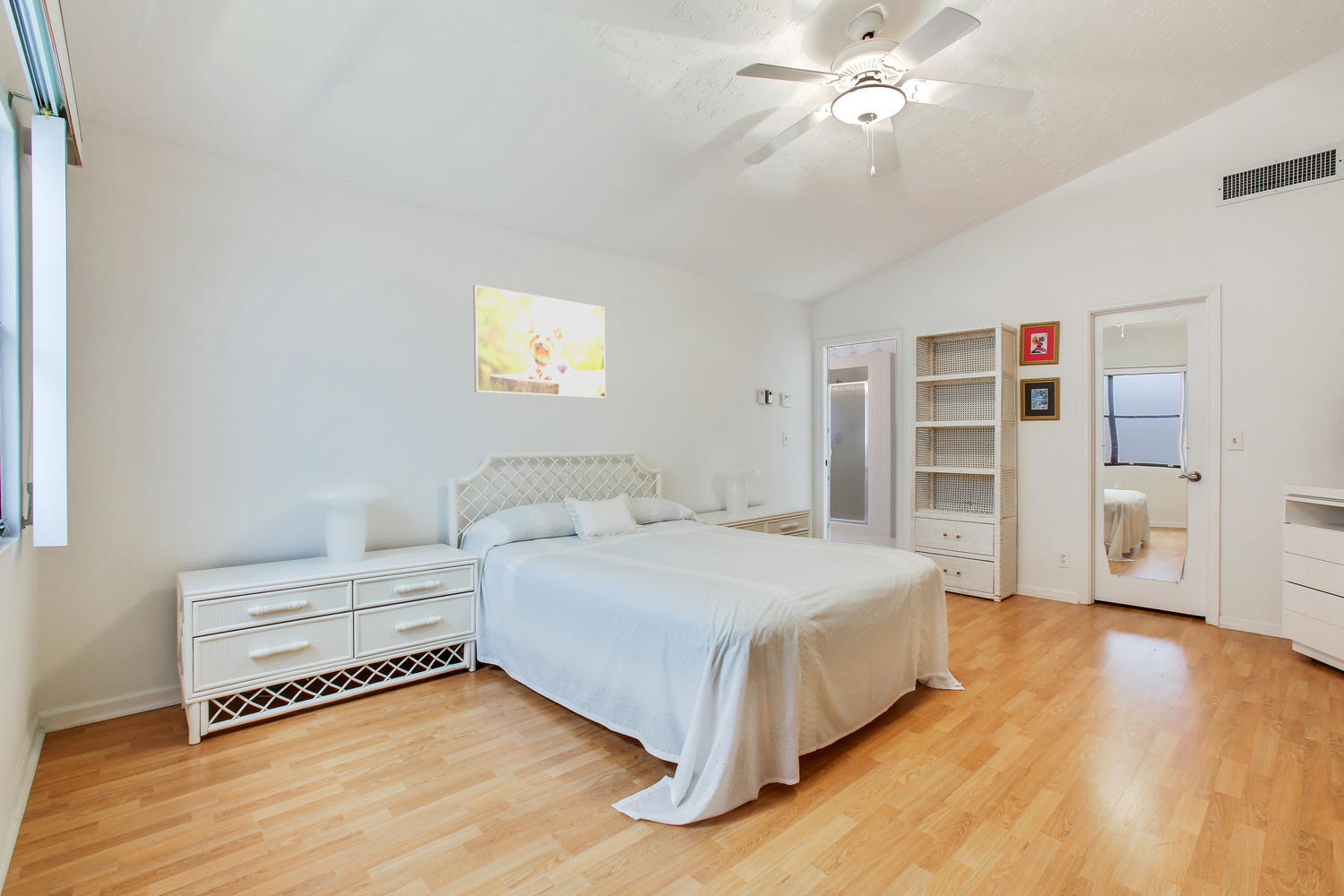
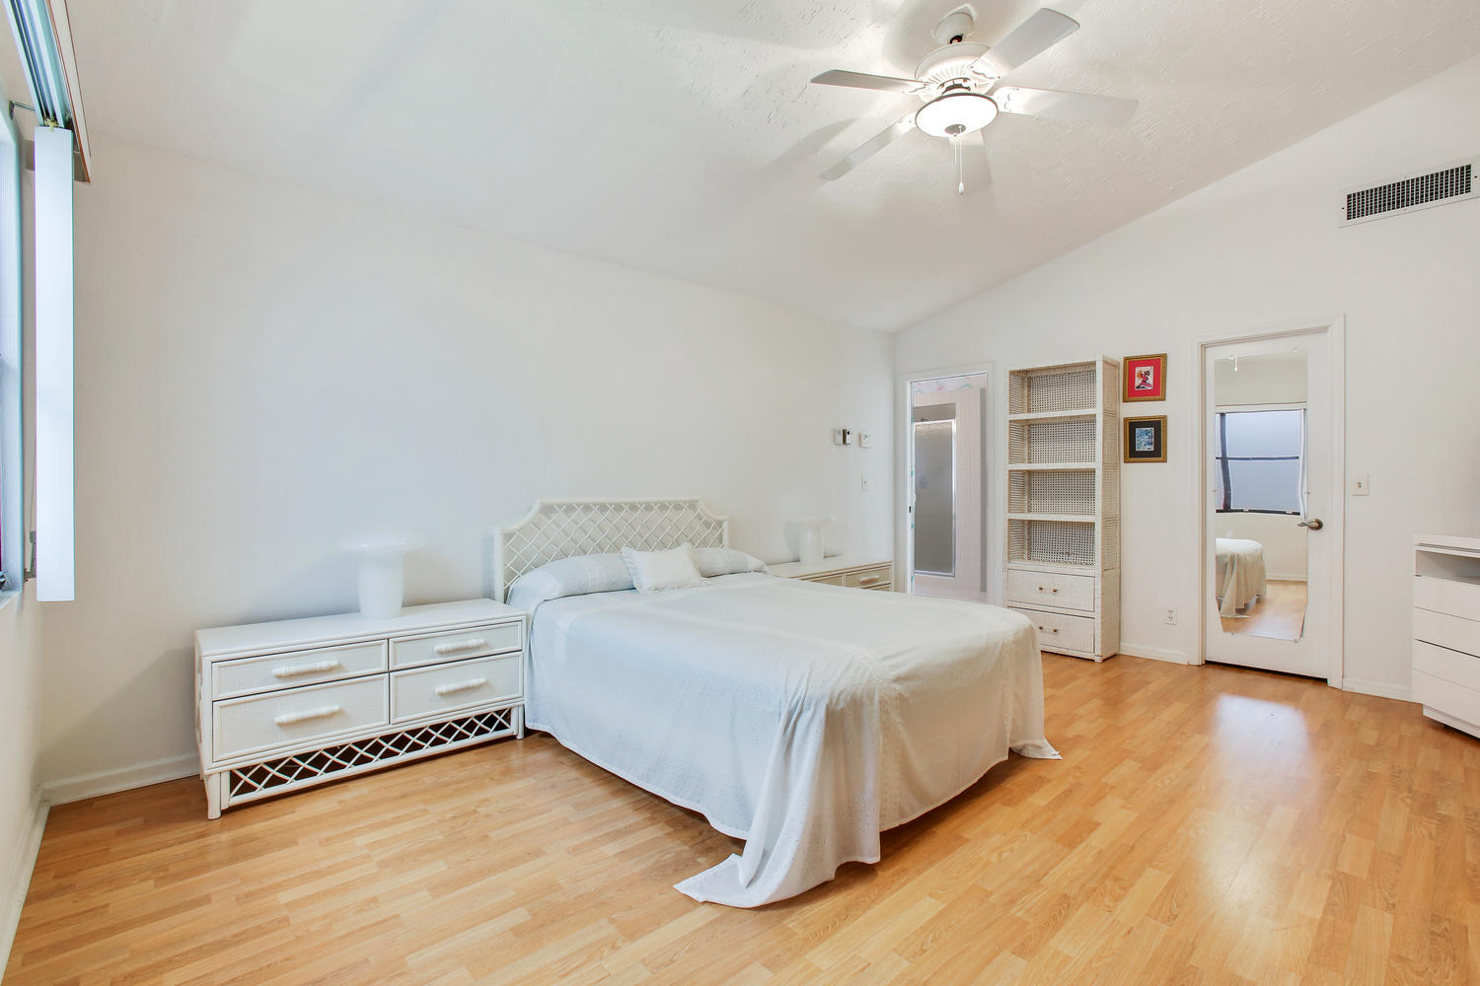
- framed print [472,284,607,399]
